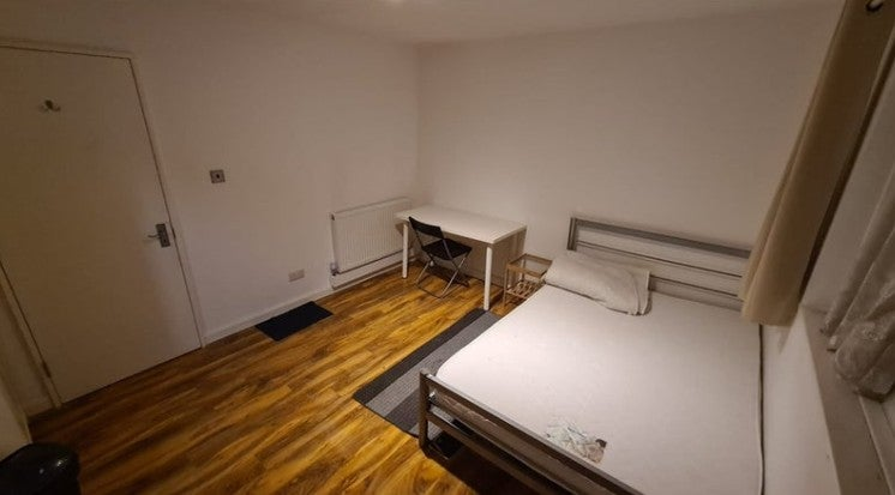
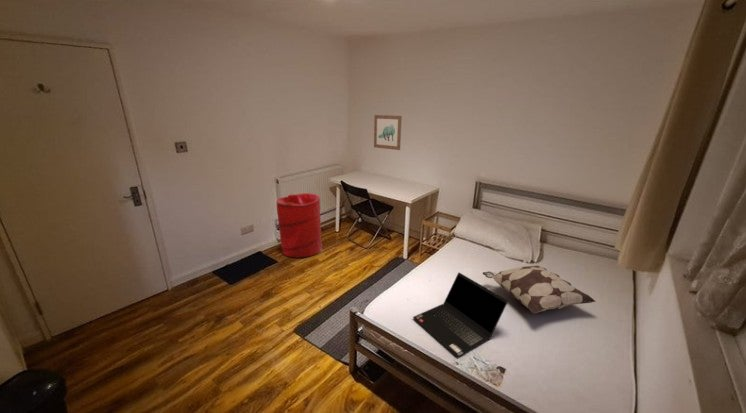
+ wall art [373,114,403,151]
+ laundry hamper [276,192,323,259]
+ decorative pillow [482,264,597,314]
+ laptop computer [412,271,509,358]
